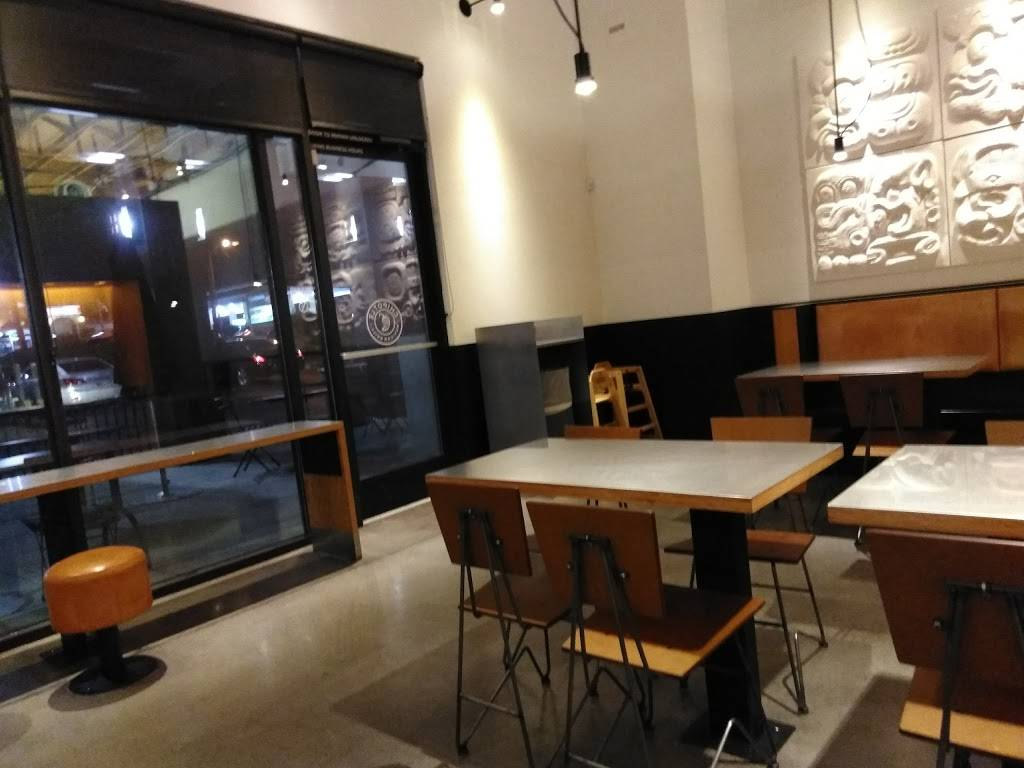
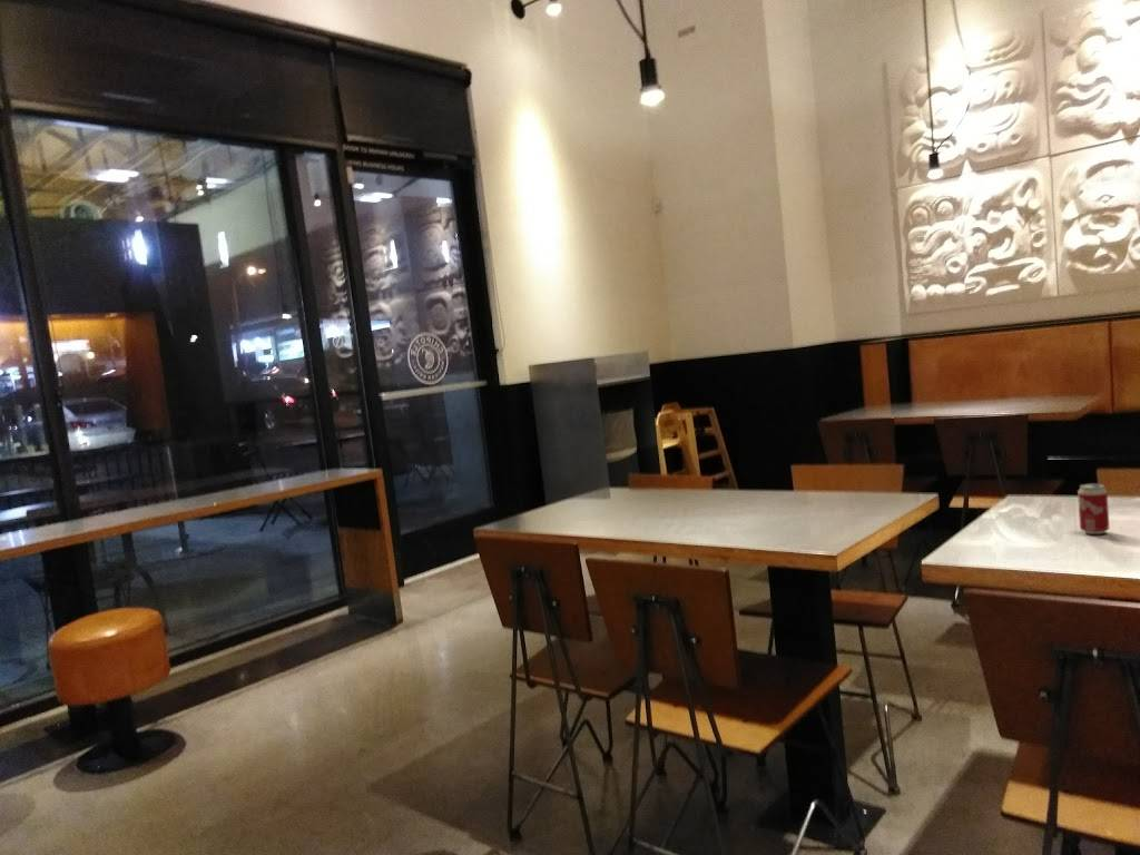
+ beverage can [1077,482,1110,535]
